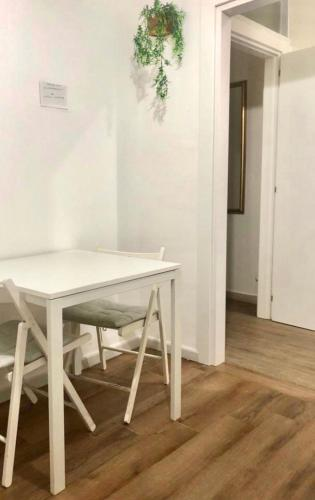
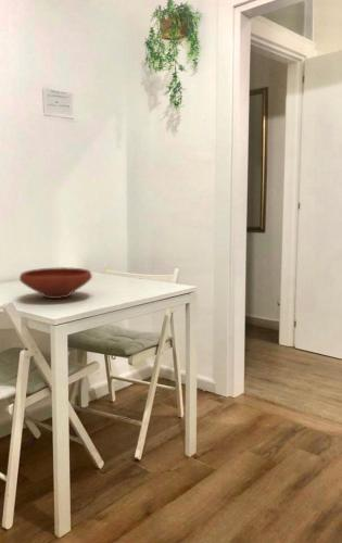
+ bowl [18,266,93,300]
